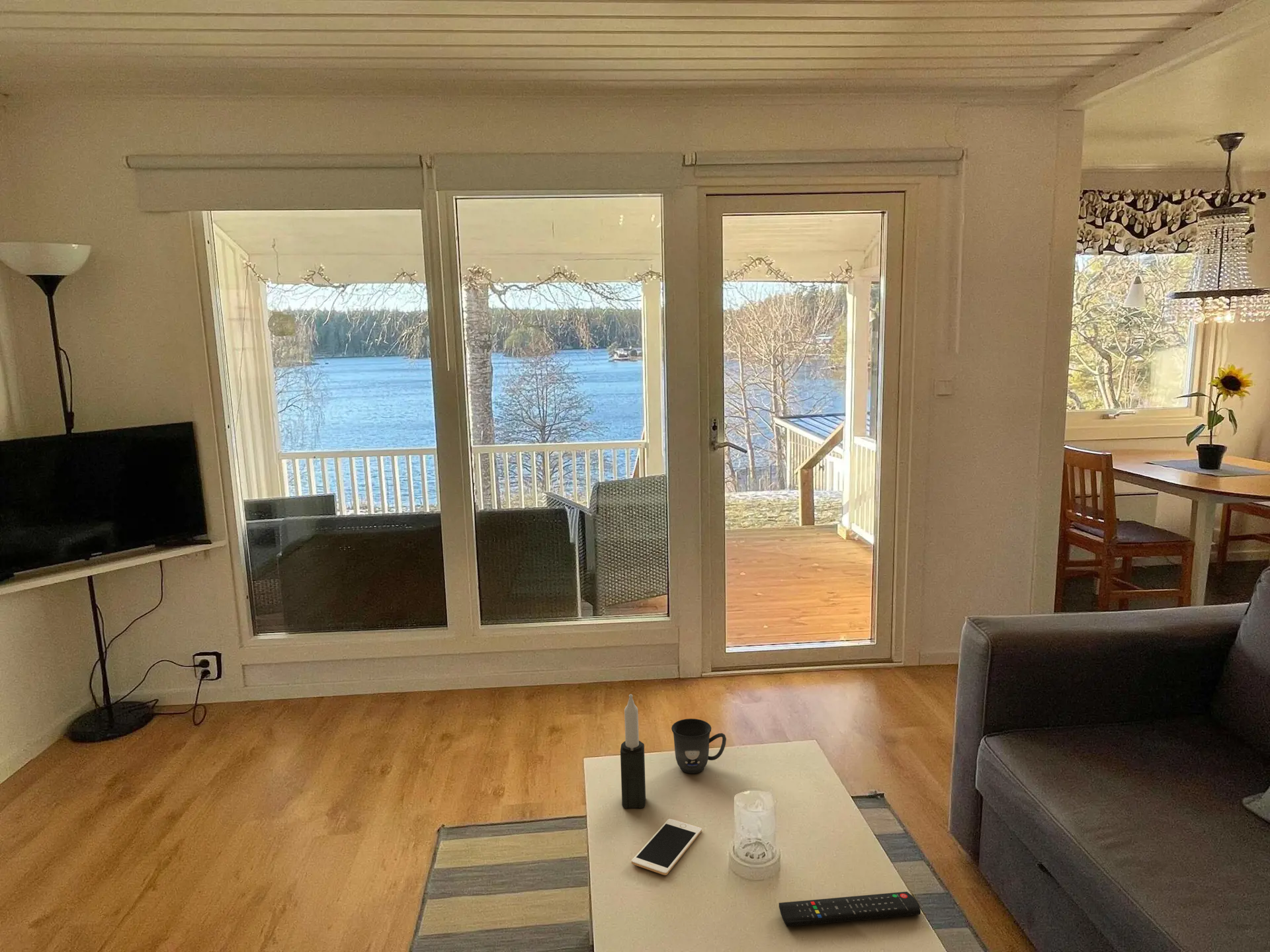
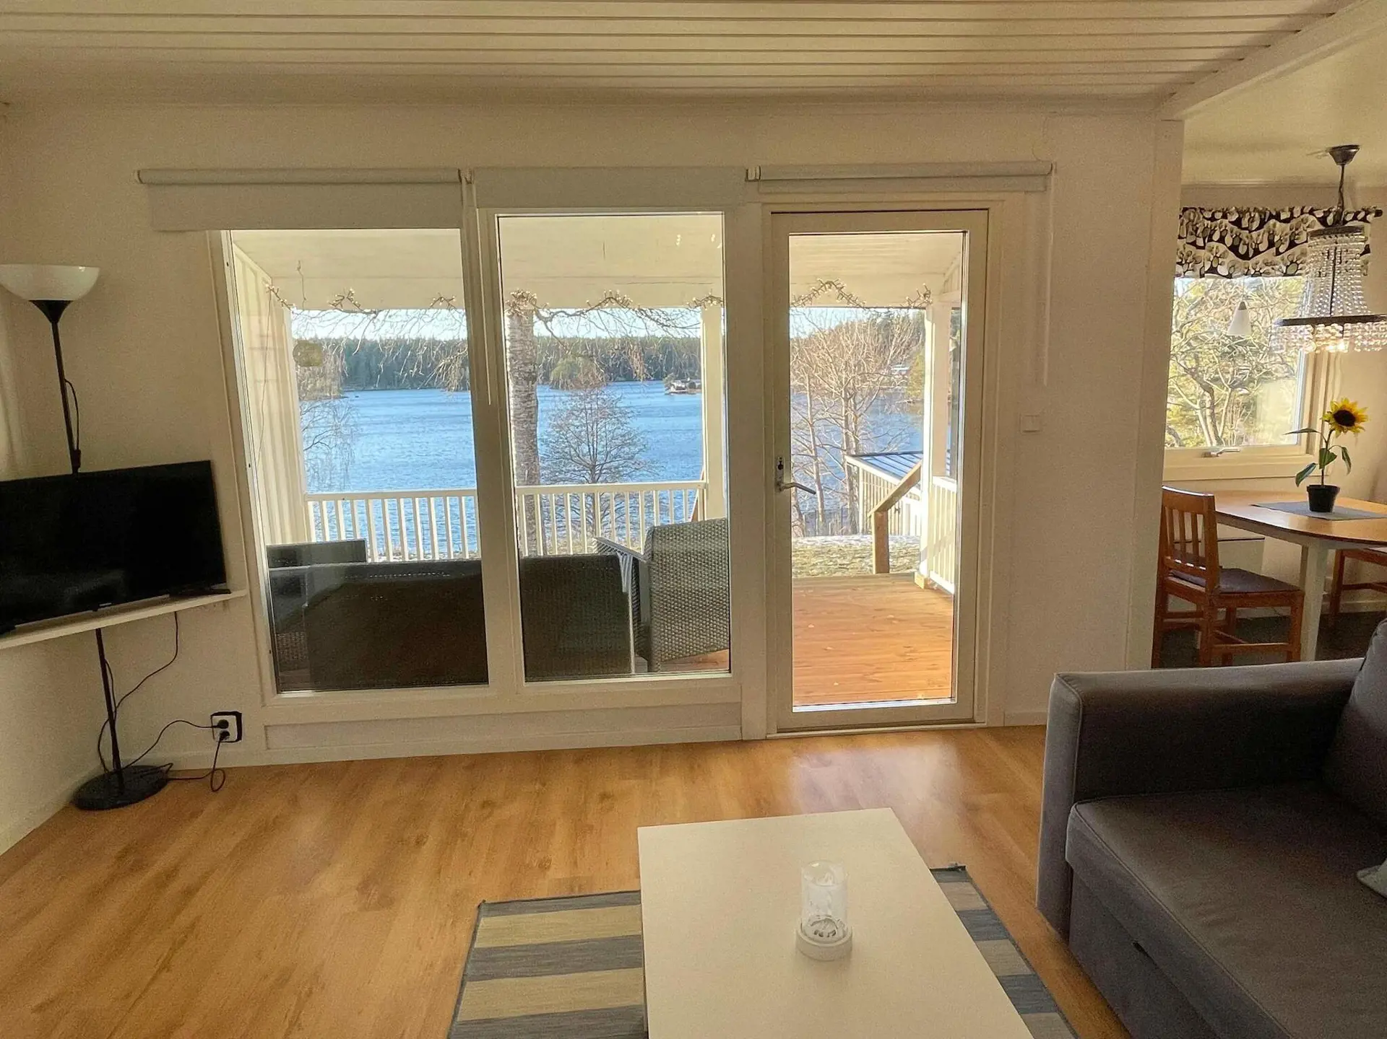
- candle [620,694,646,809]
- mug [671,718,727,774]
- remote control [779,891,921,927]
- cell phone [631,818,702,876]
